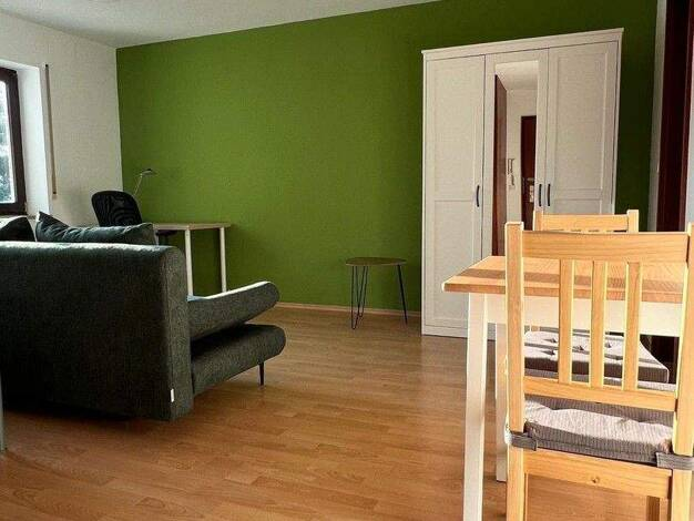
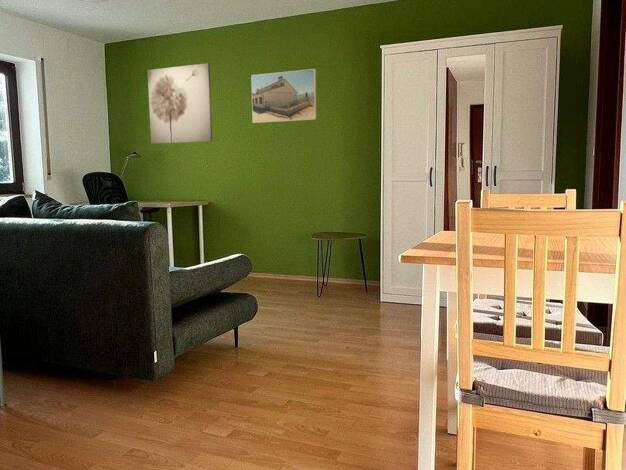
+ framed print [250,68,317,124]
+ wall art [147,62,213,145]
